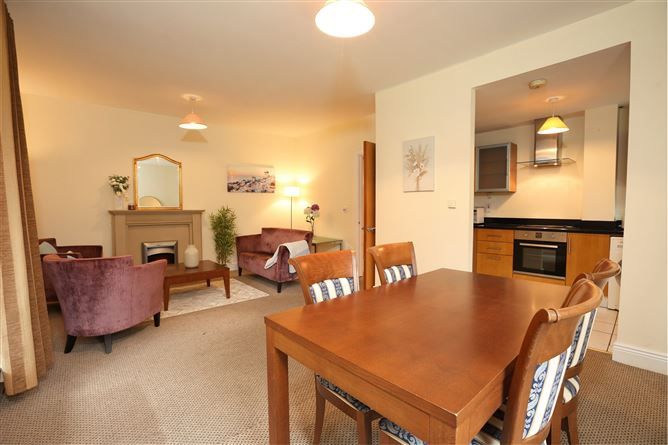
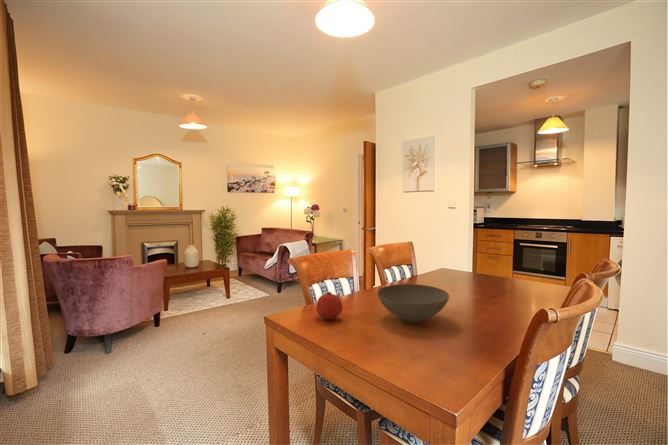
+ bowl [376,283,450,324]
+ fruit [315,291,343,320]
